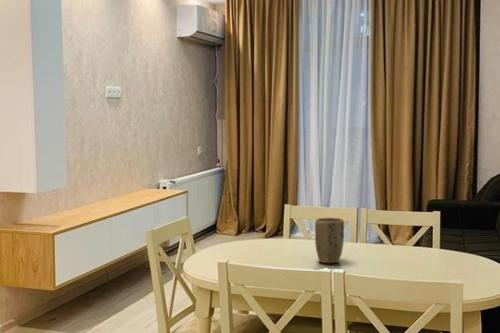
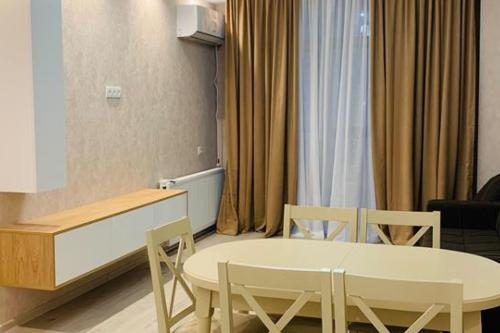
- plant pot [314,217,345,264]
